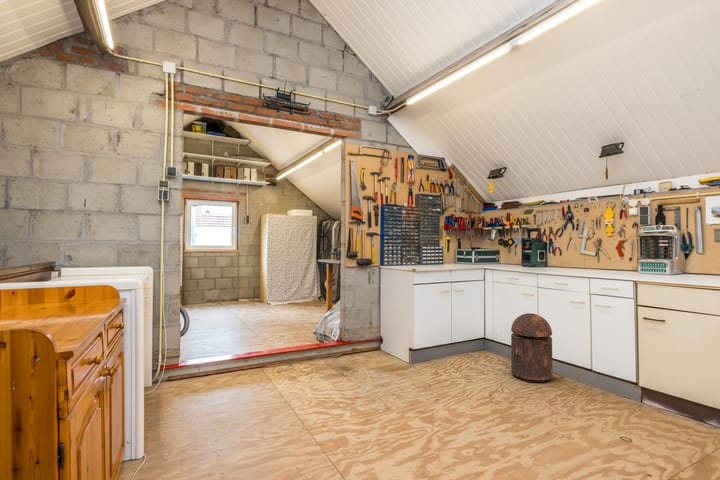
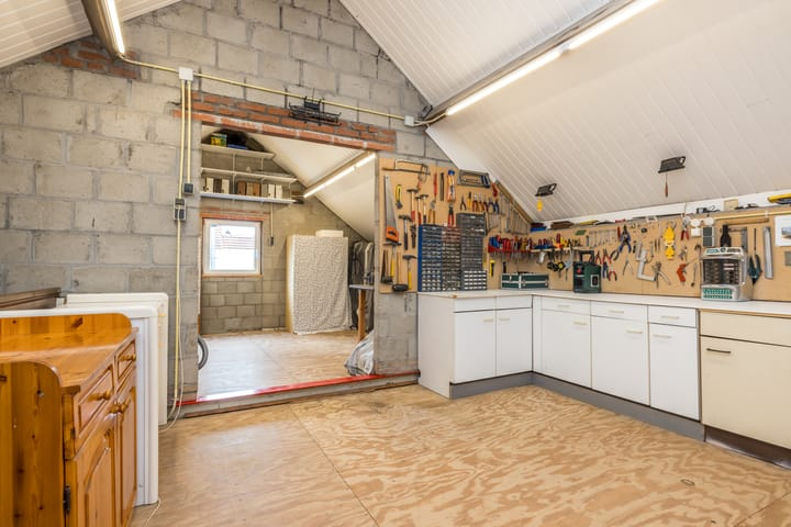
- trash can [510,312,553,384]
